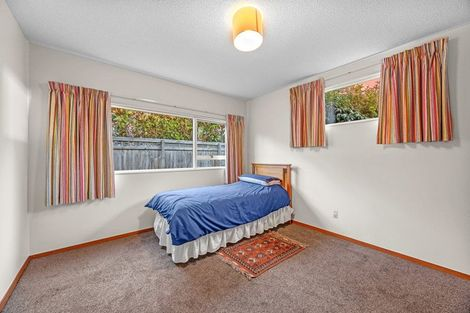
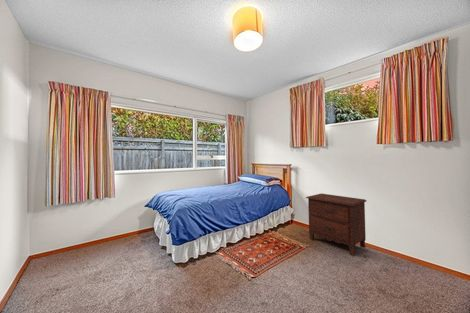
+ nightstand [305,193,367,256]
